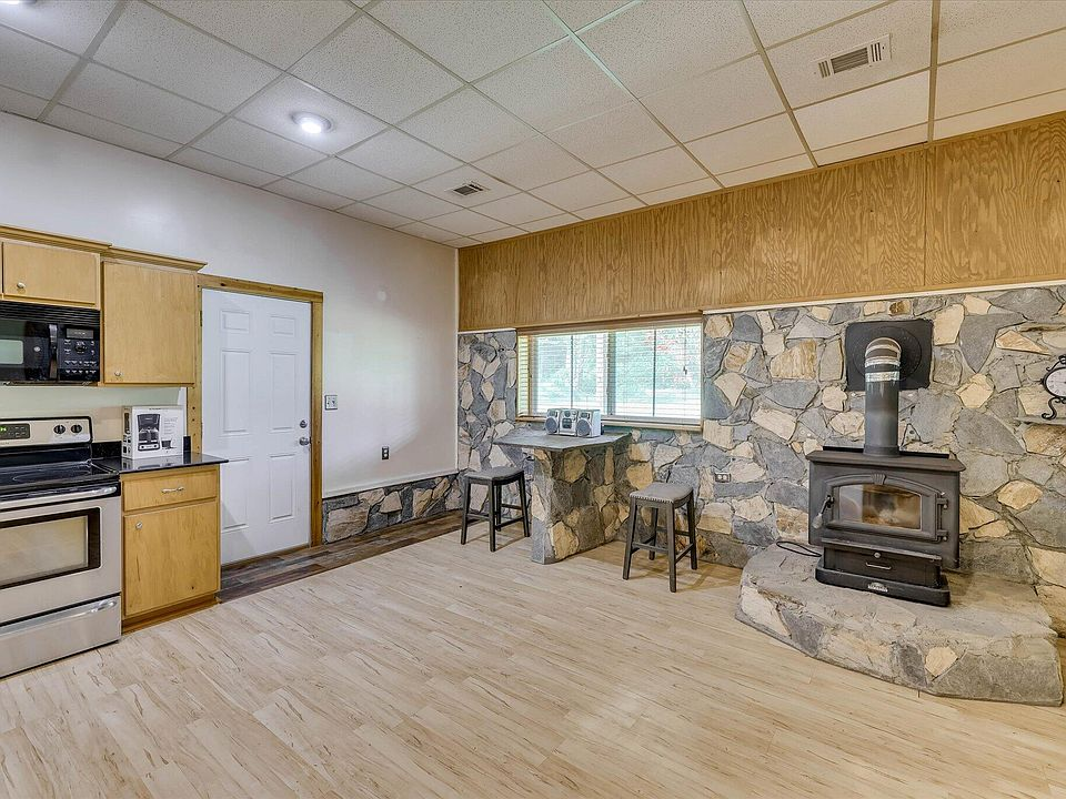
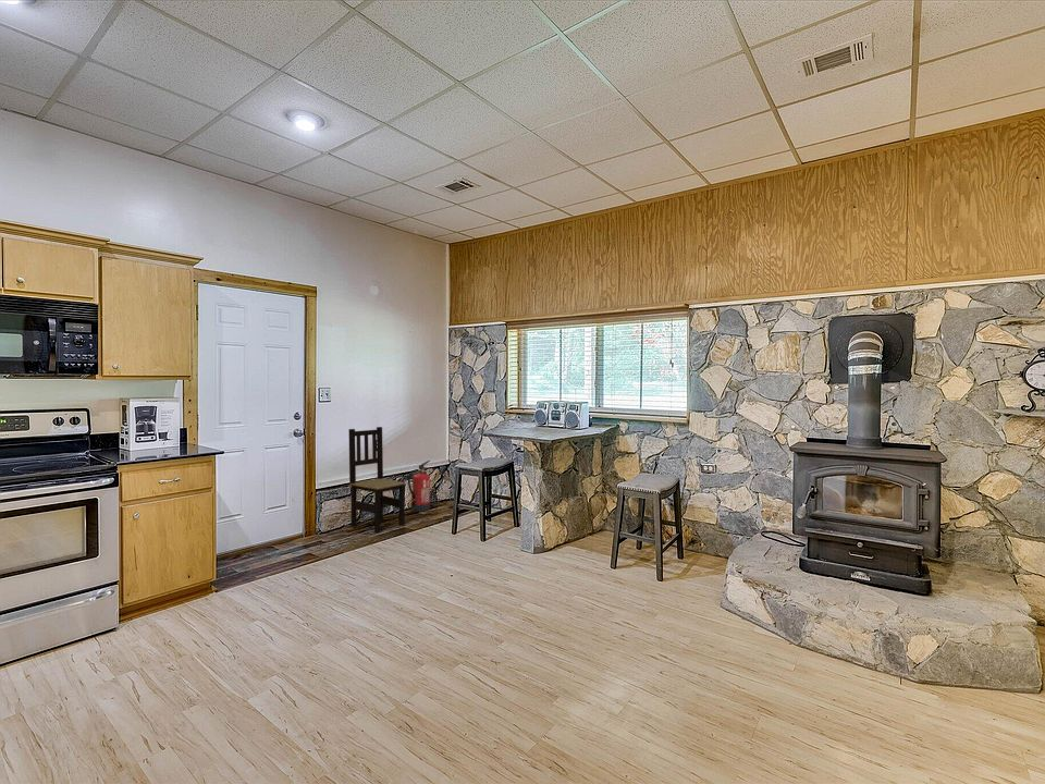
+ dining chair [347,426,406,534]
+ fire extinguisher [407,460,431,513]
